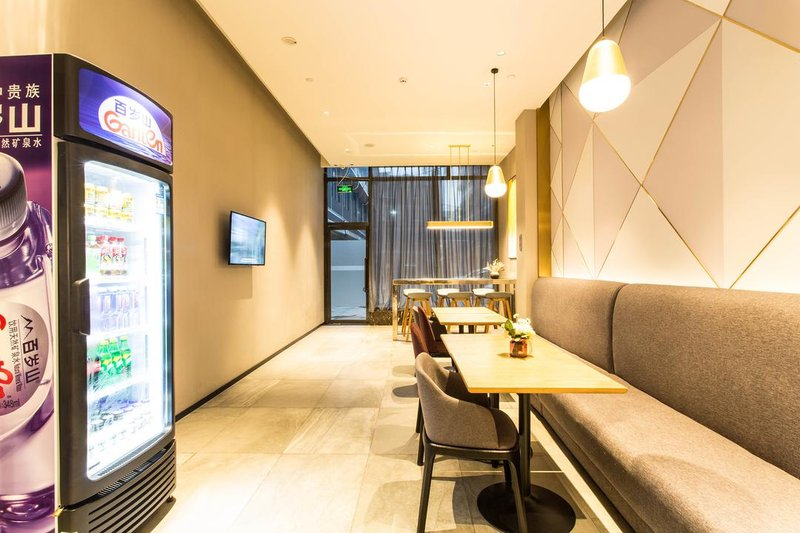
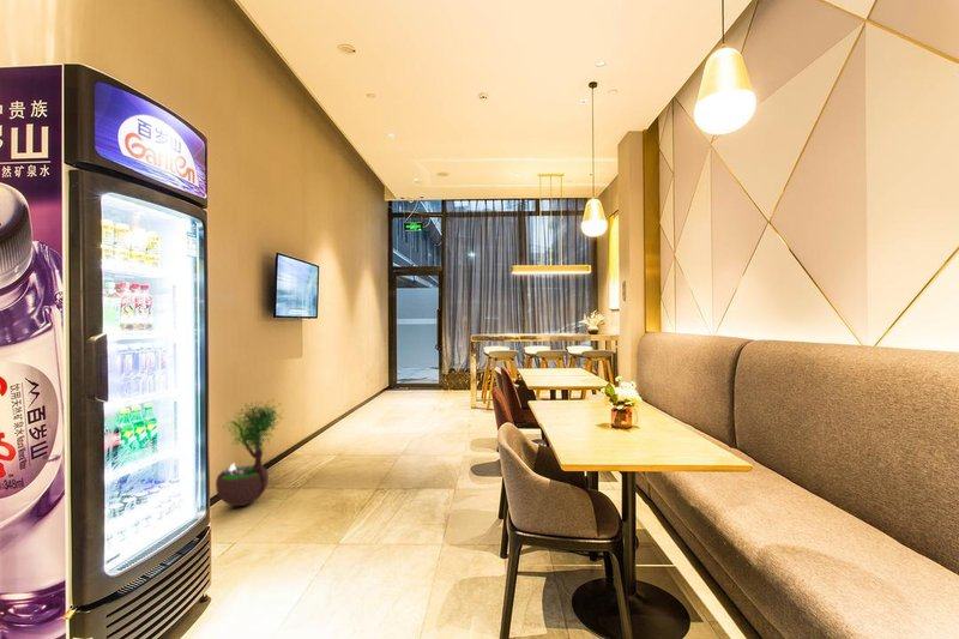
+ potted tree [215,399,285,507]
